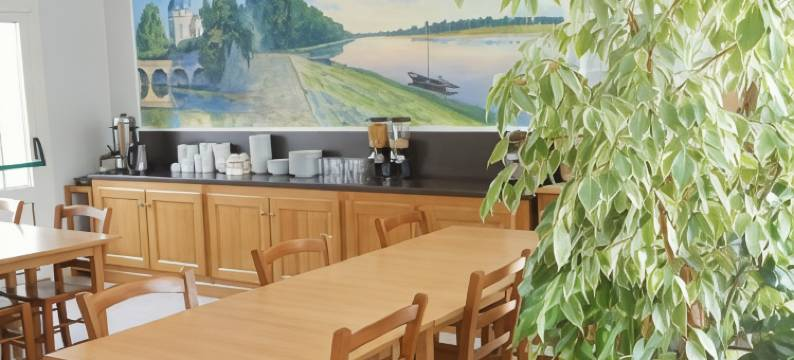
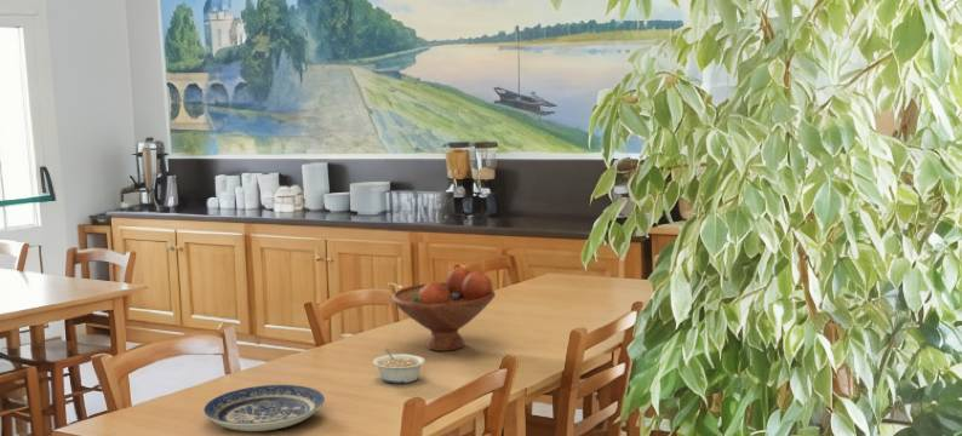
+ fruit bowl [390,266,497,352]
+ plate [202,384,326,432]
+ legume [372,348,426,385]
